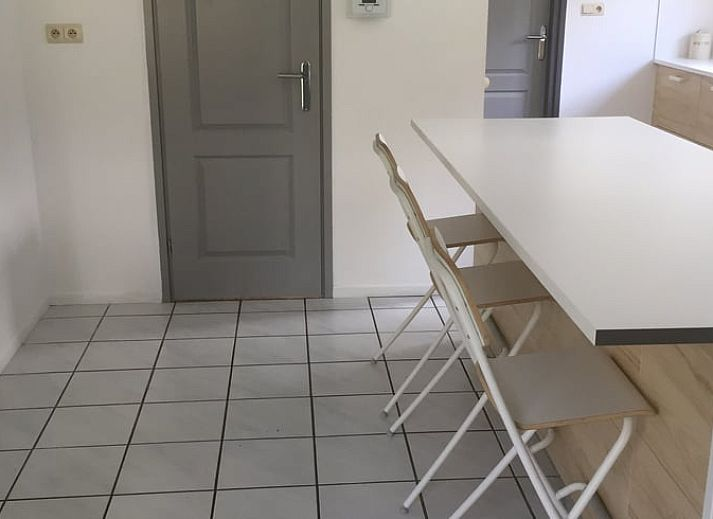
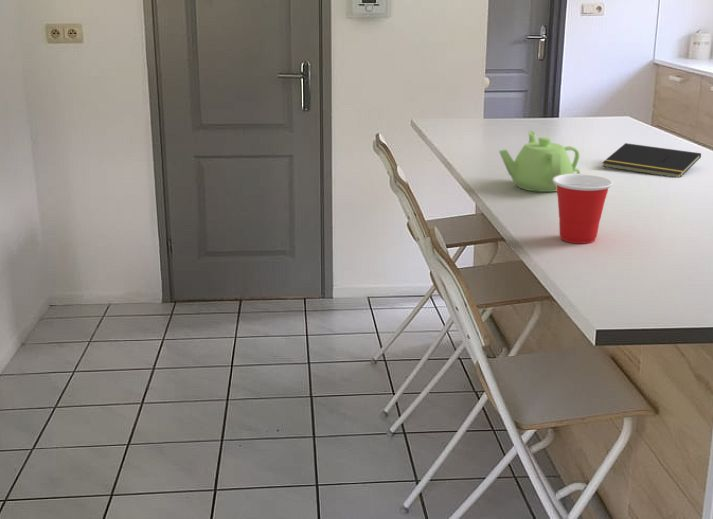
+ notepad [601,142,702,179]
+ teapot [498,130,581,193]
+ cup [553,173,614,245]
